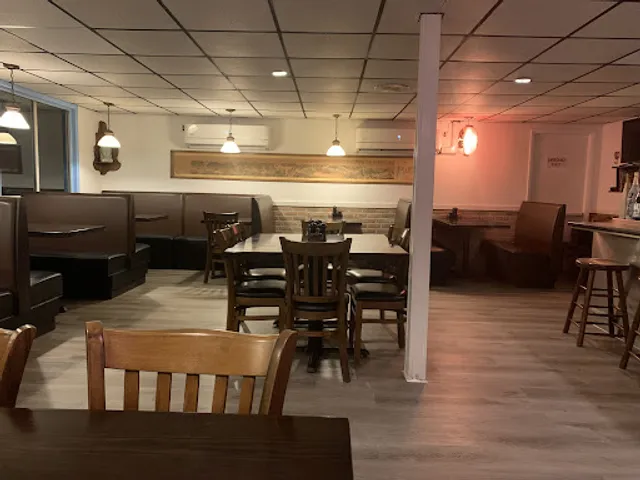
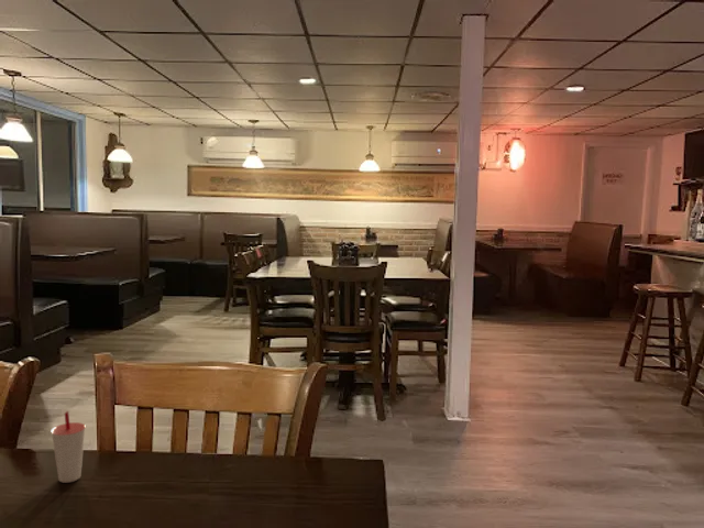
+ cup [50,410,87,484]
